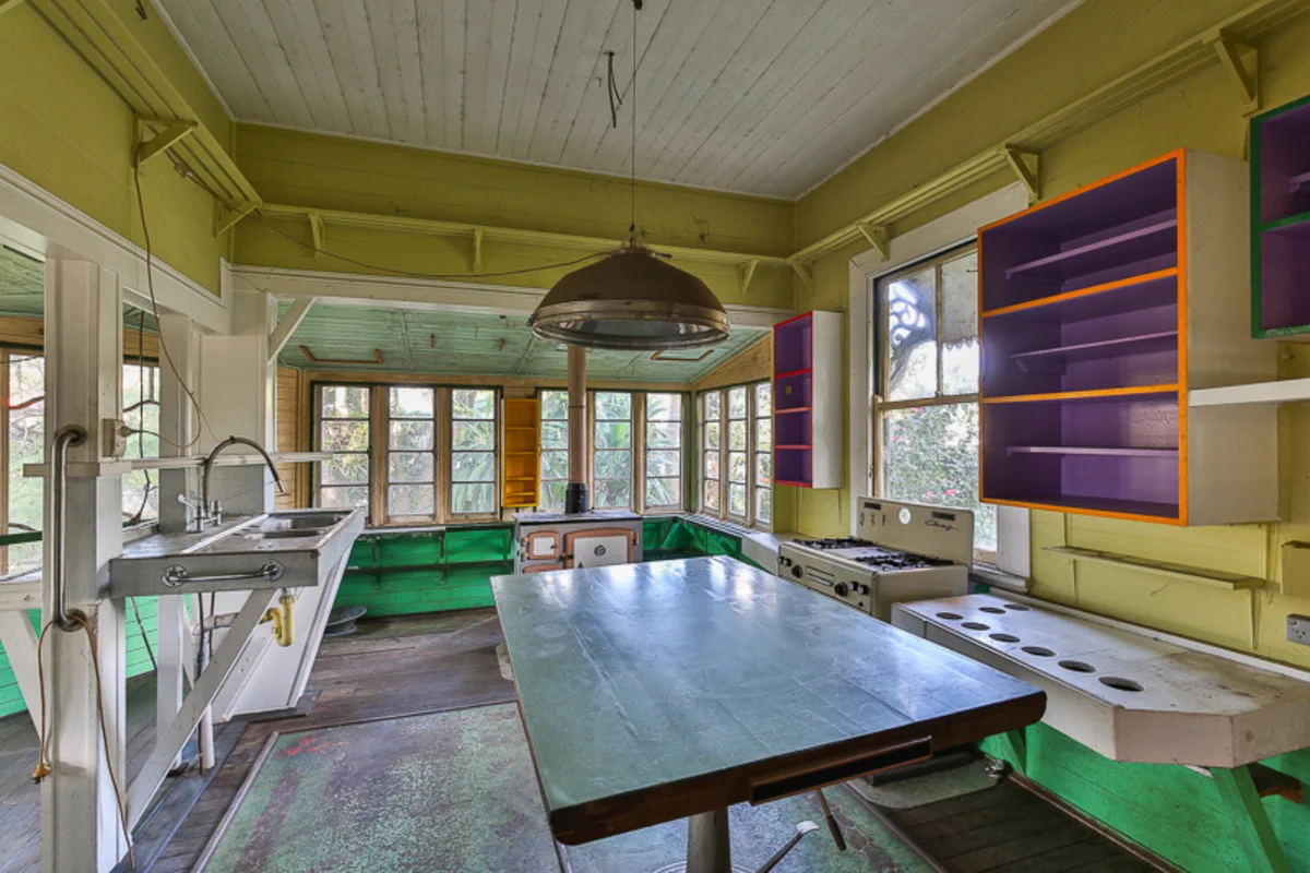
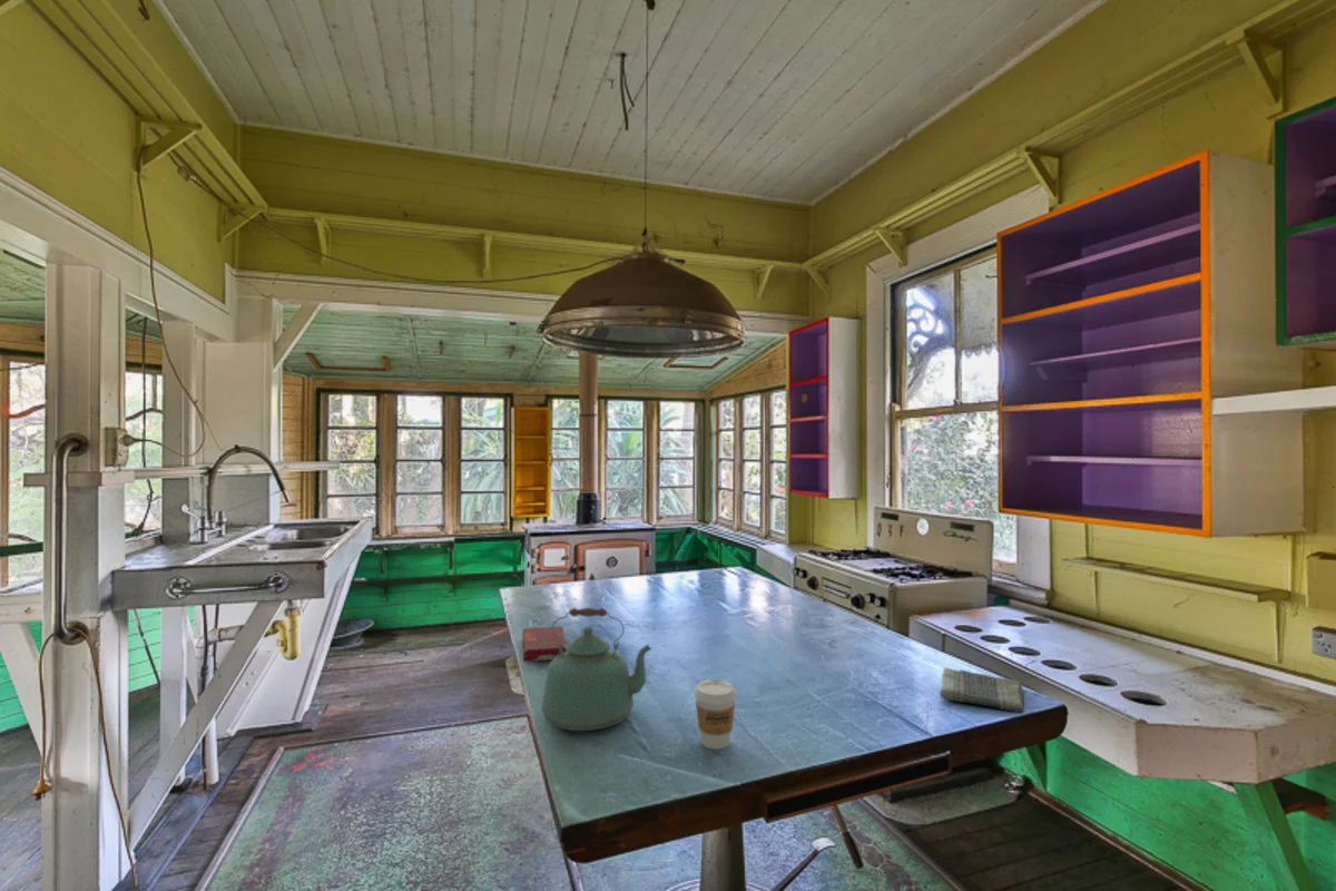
+ coffee cup [694,678,737,751]
+ kettle [540,607,652,732]
+ book [521,625,568,663]
+ dish towel [939,666,1024,713]
